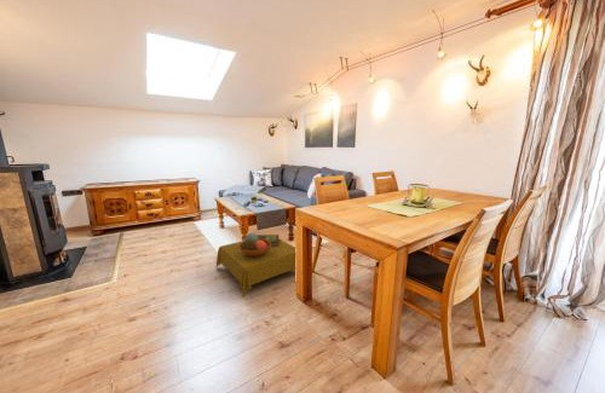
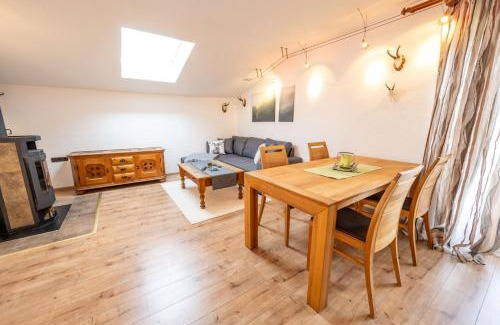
- side table [215,232,296,299]
